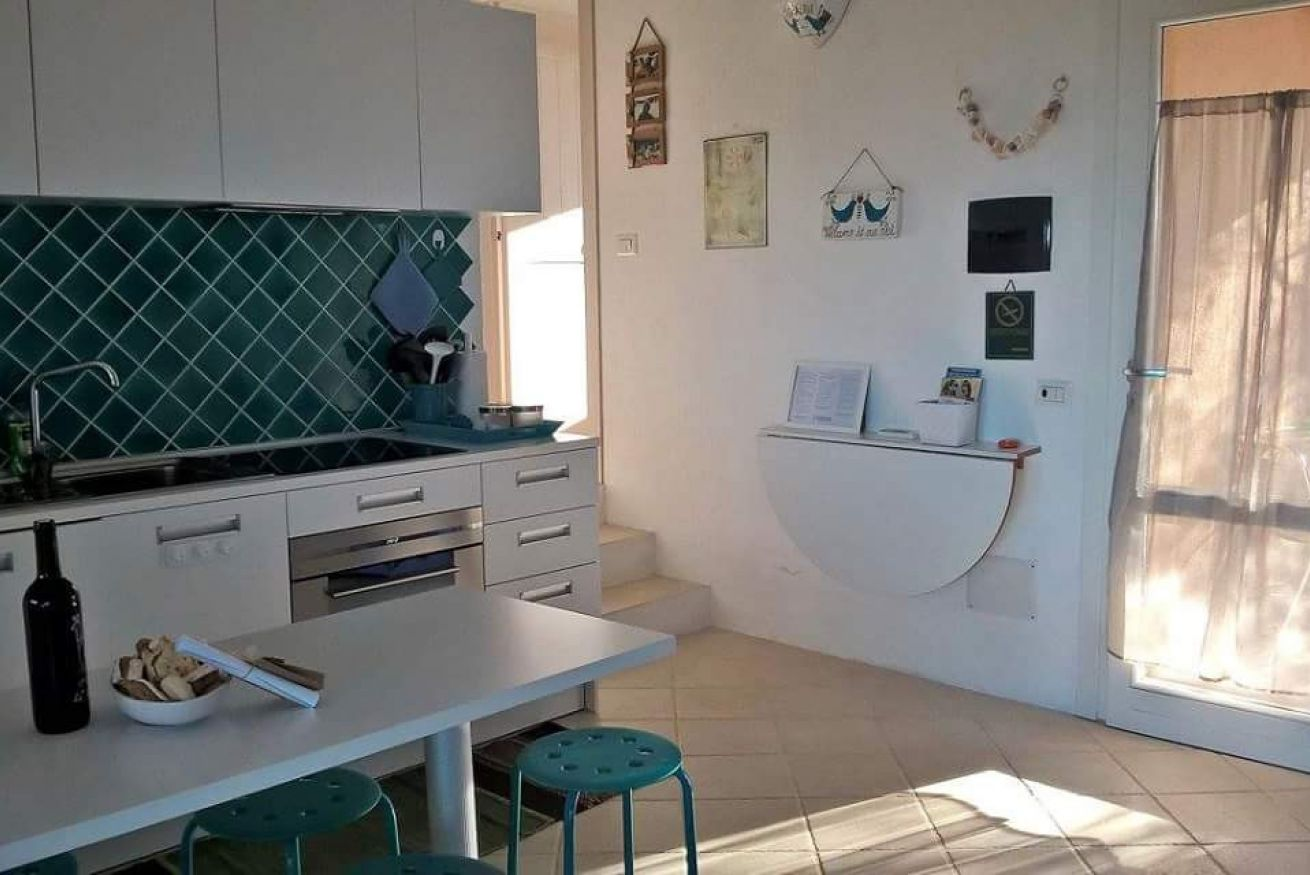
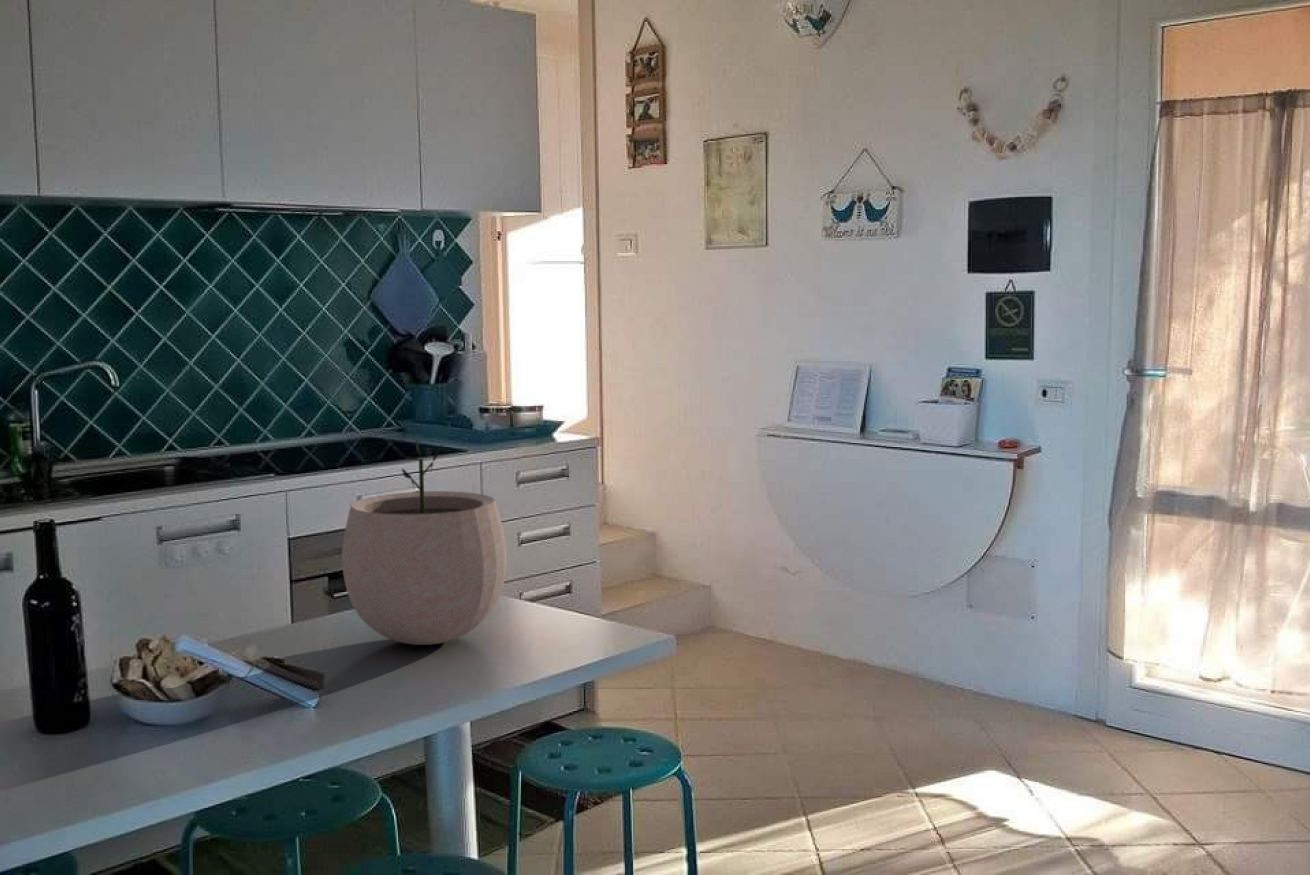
+ plant pot [341,438,508,646]
